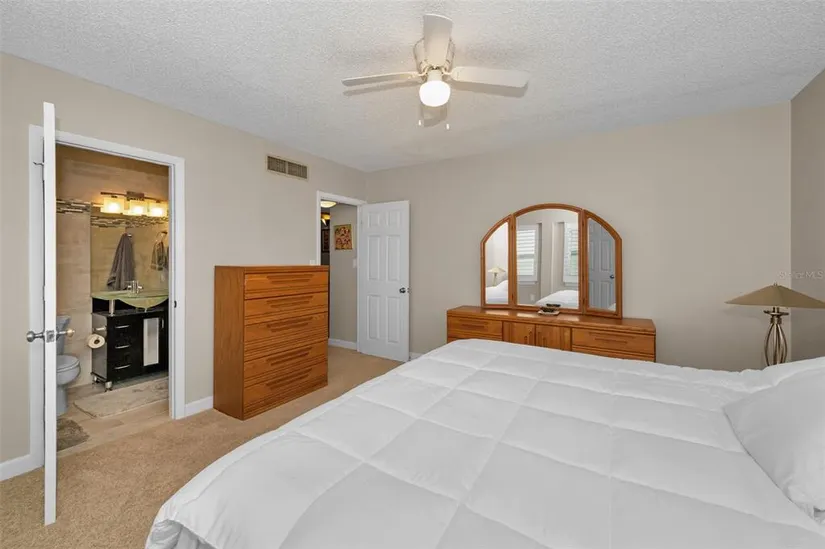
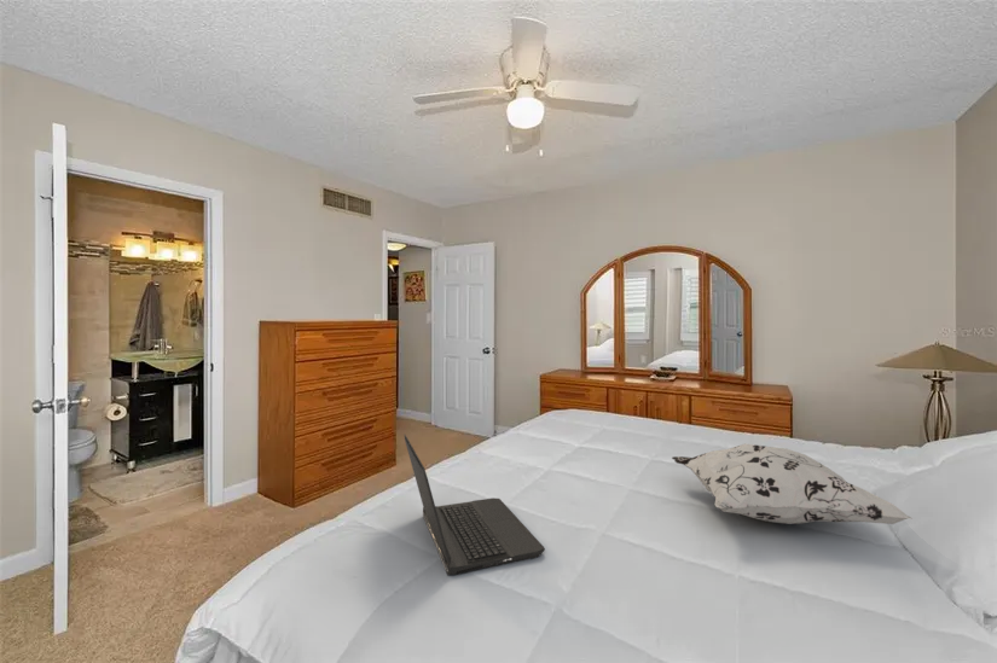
+ laptop computer [402,434,546,576]
+ decorative pillow [671,442,914,525]
